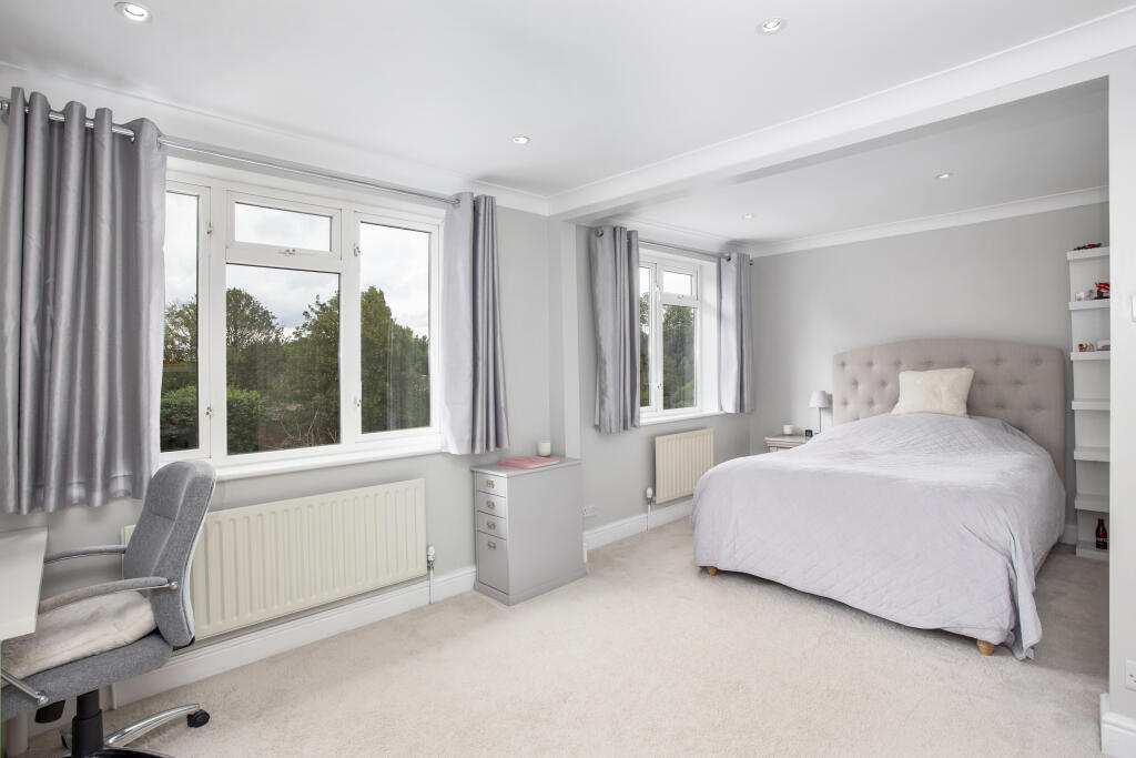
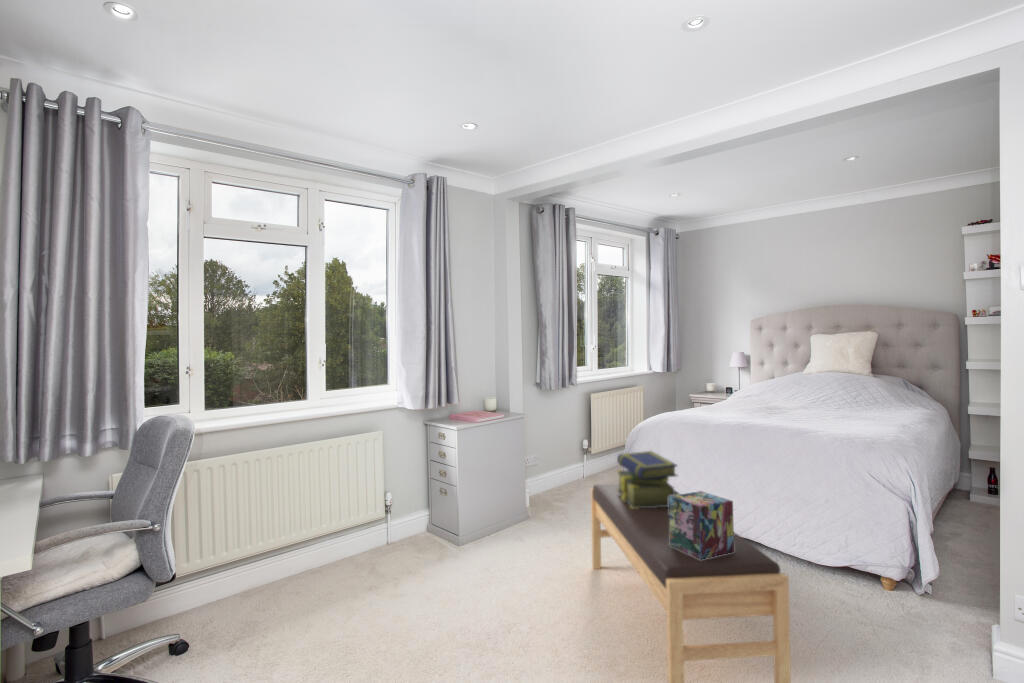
+ decorative box [669,490,735,560]
+ stack of books [616,450,679,509]
+ bench [590,483,792,683]
